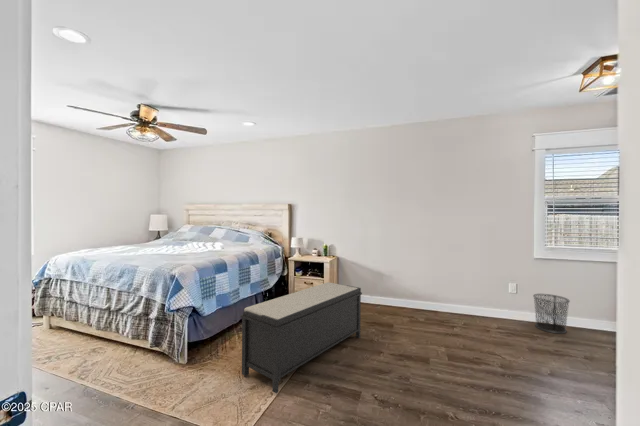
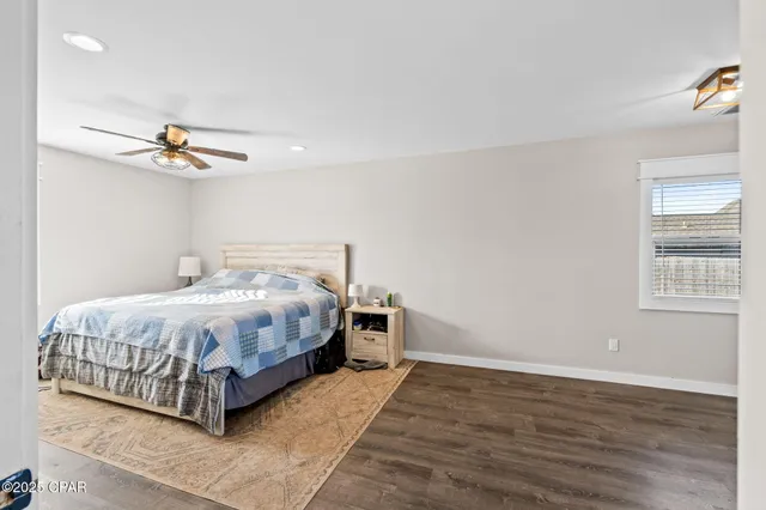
- bench [239,281,363,394]
- waste bin [532,293,571,334]
